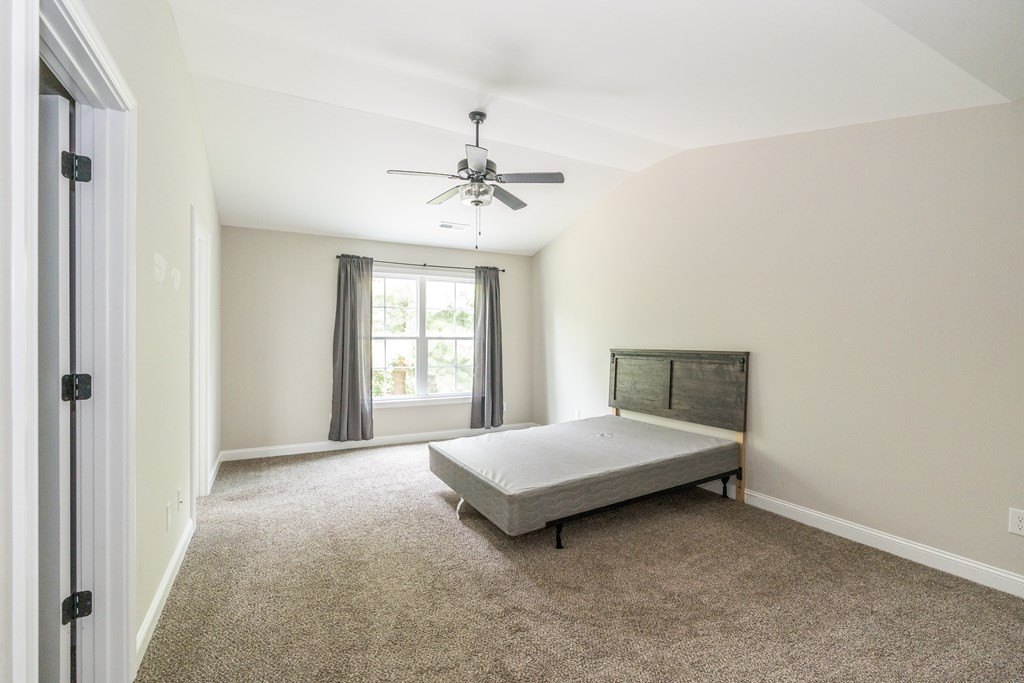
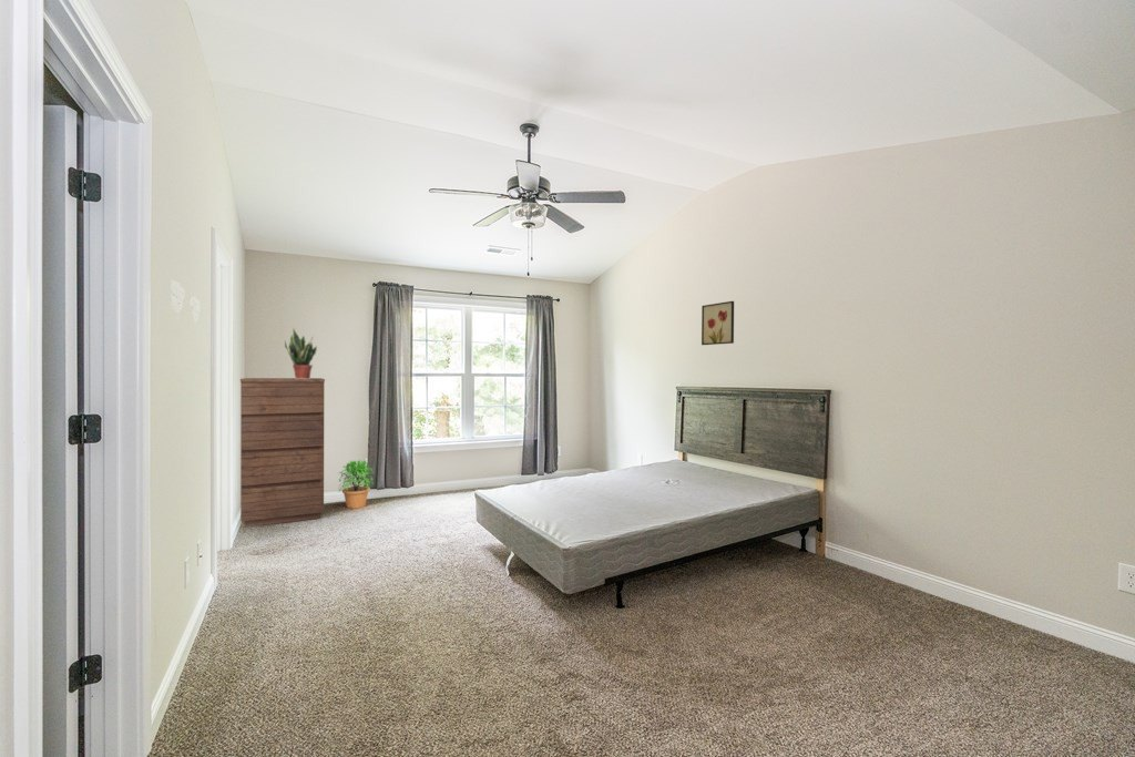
+ dresser [239,377,326,529]
+ potted plant [337,458,375,510]
+ wall art [701,300,735,346]
+ potted plant [284,328,318,379]
